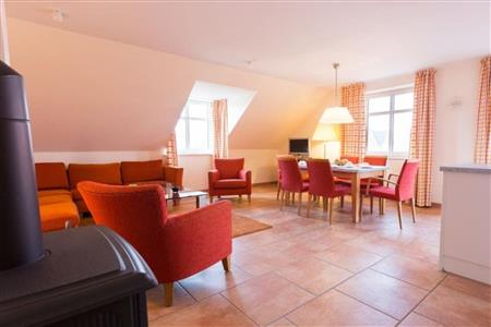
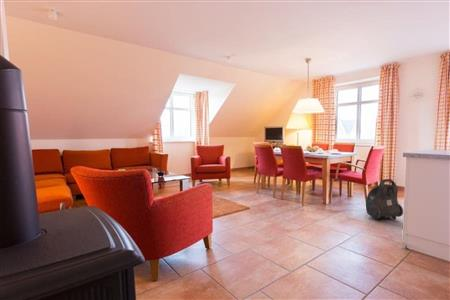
+ vacuum cleaner [365,178,404,222]
